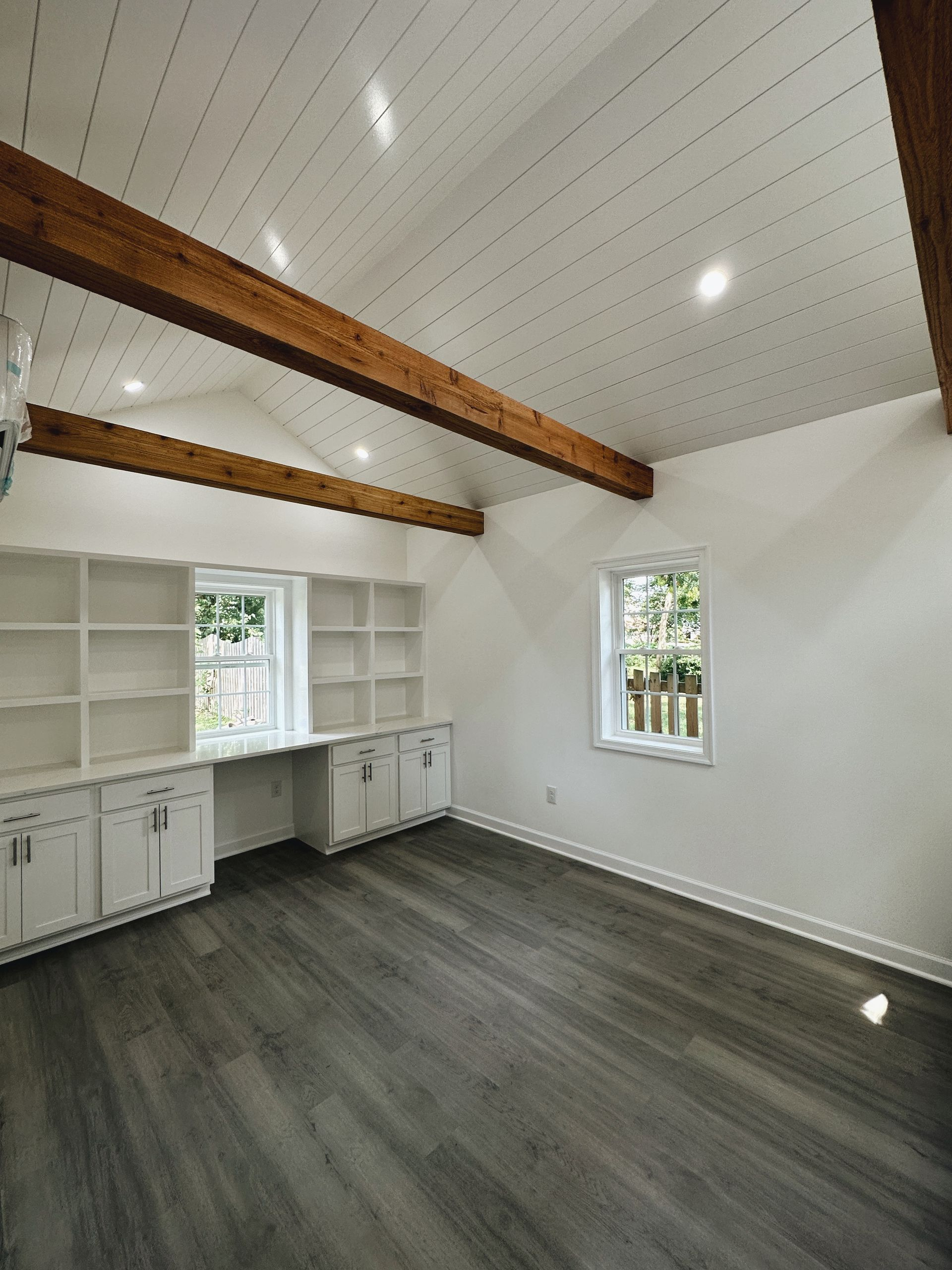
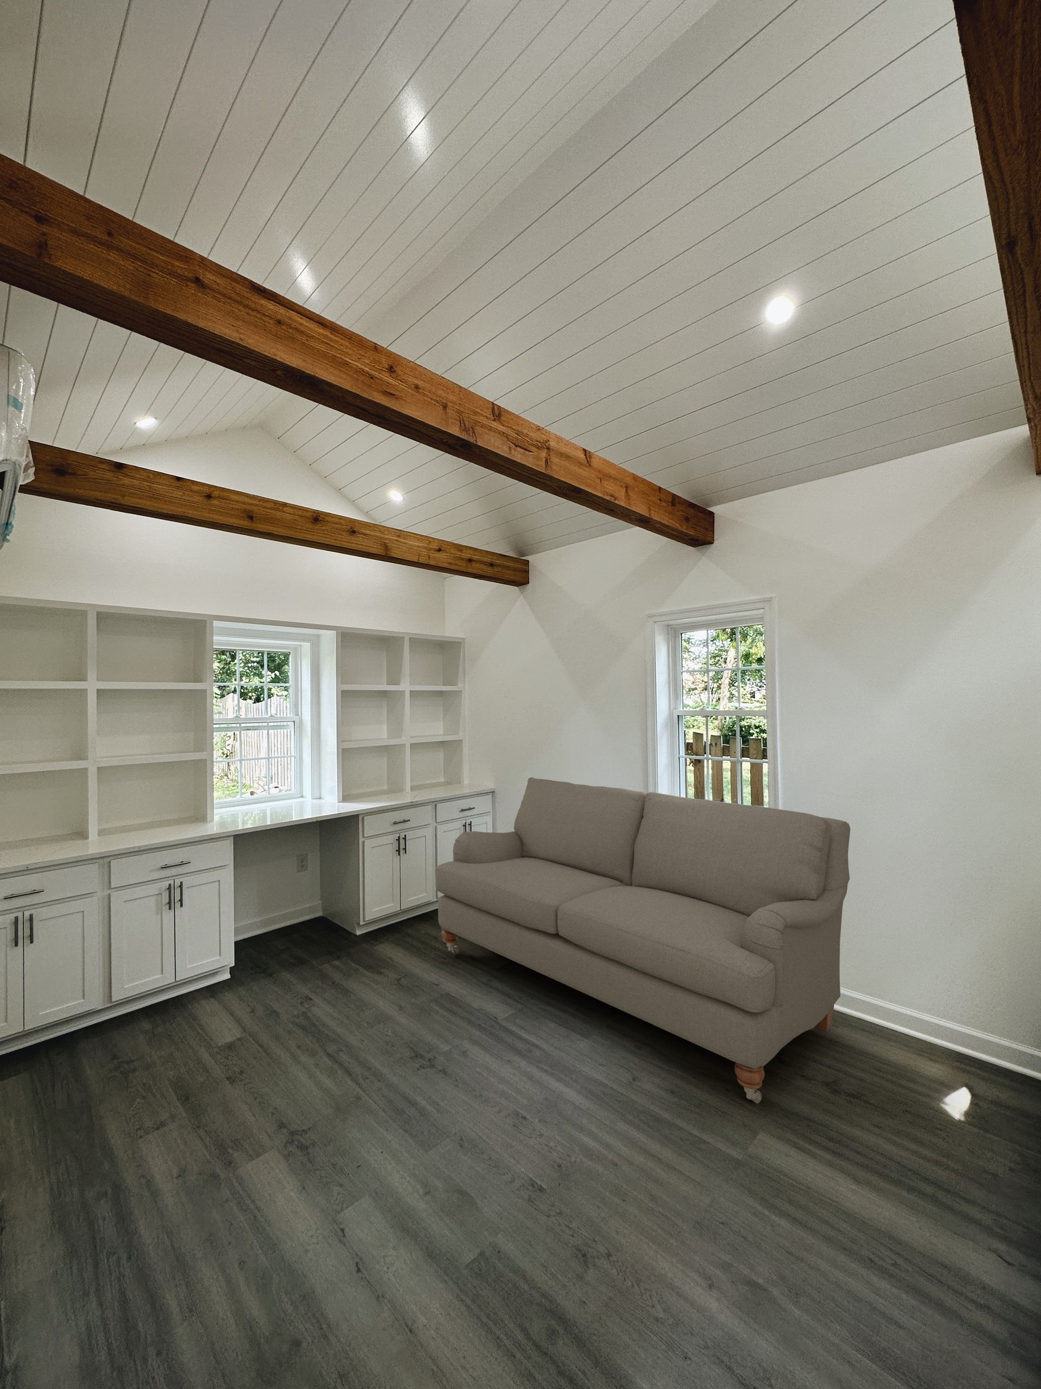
+ sofa [434,777,851,1105]
